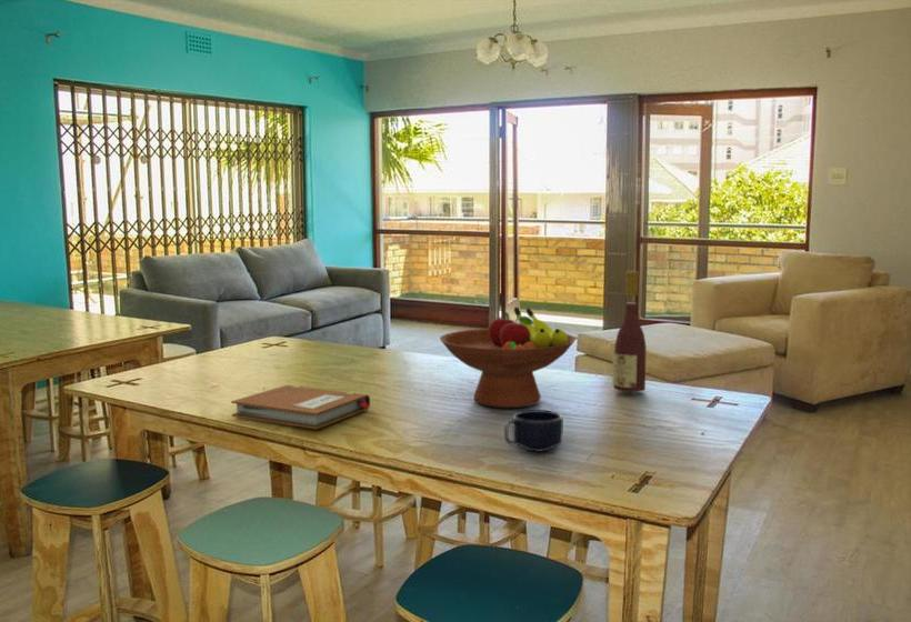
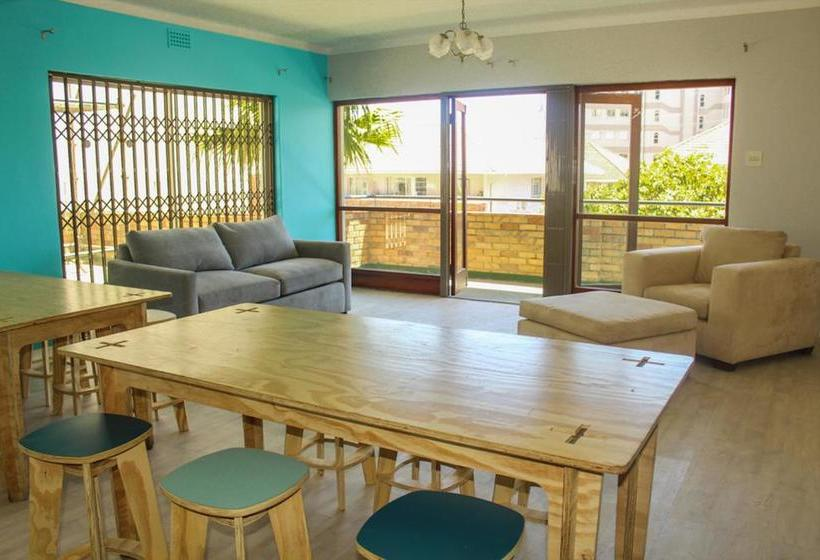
- mug [503,409,564,453]
- fruit bowl [439,307,577,409]
- wine bottle [611,270,648,393]
- notebook [230,384,371,430]
